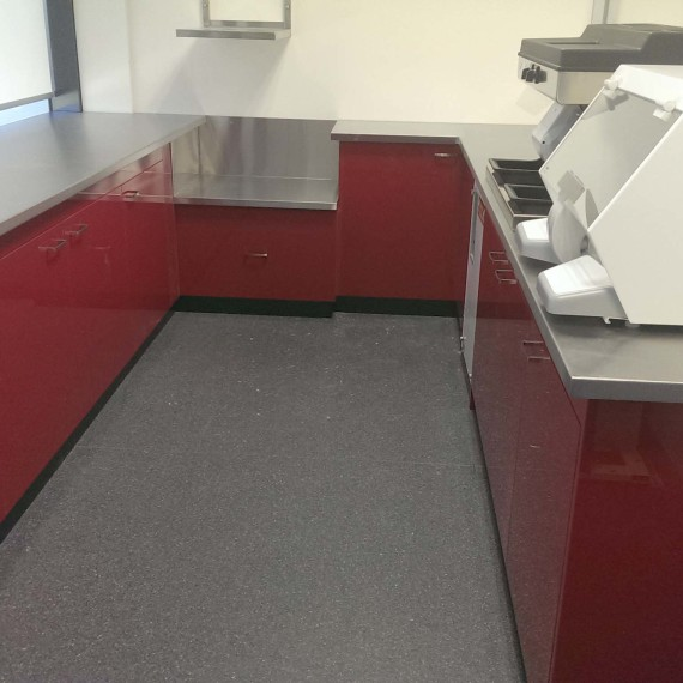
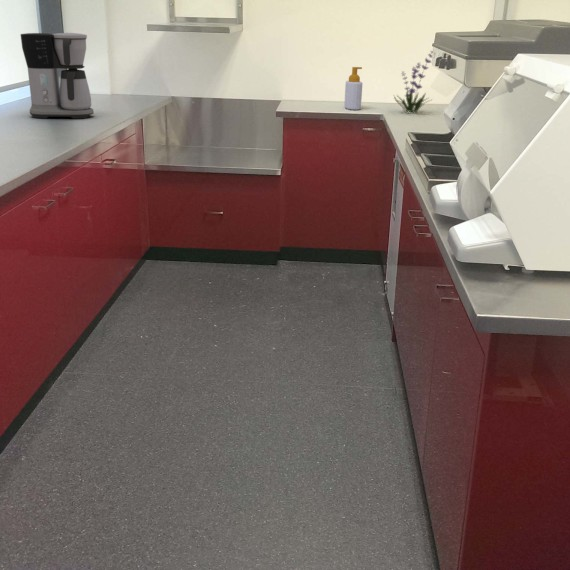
+ coffee maker [20,32,95,120]
+ soap bottle [343,66,363,111]
+ plant [393,50,435,114]
